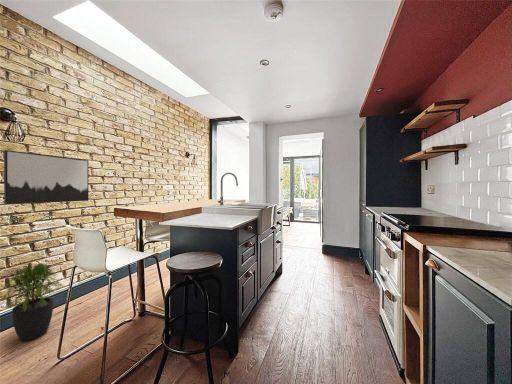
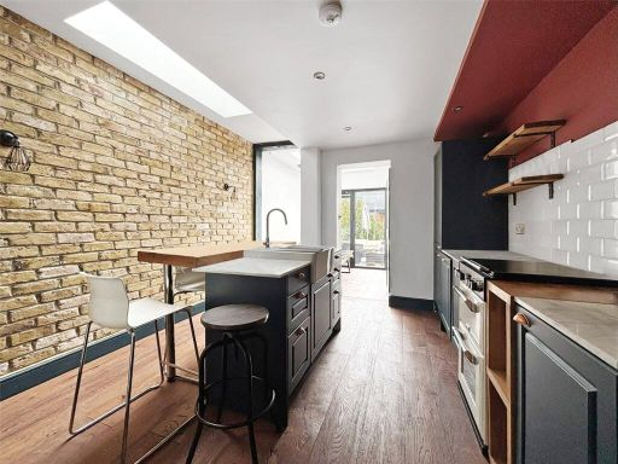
- wall art [3,149,90,205]
- potted plant [0,262,64,342]
